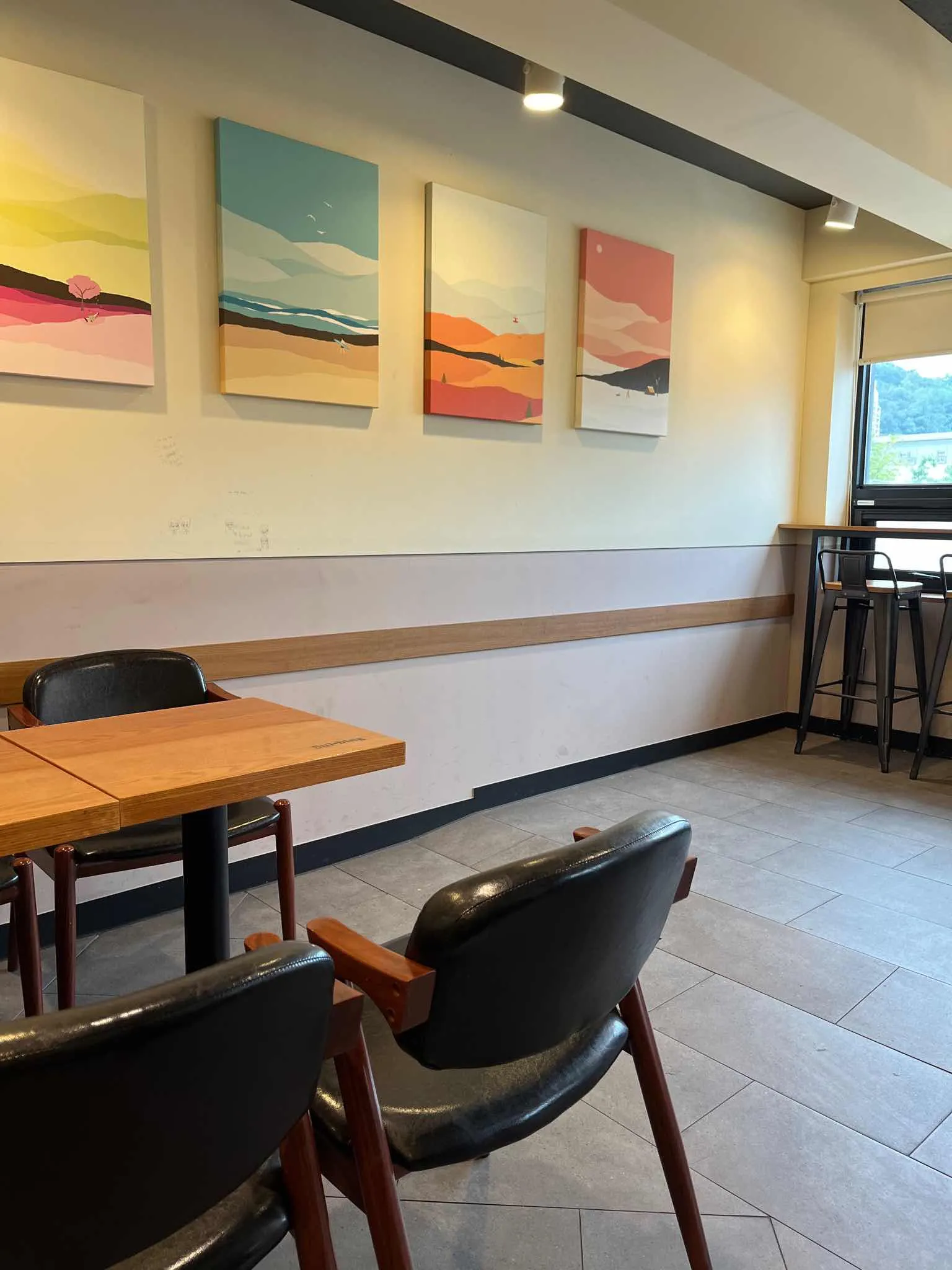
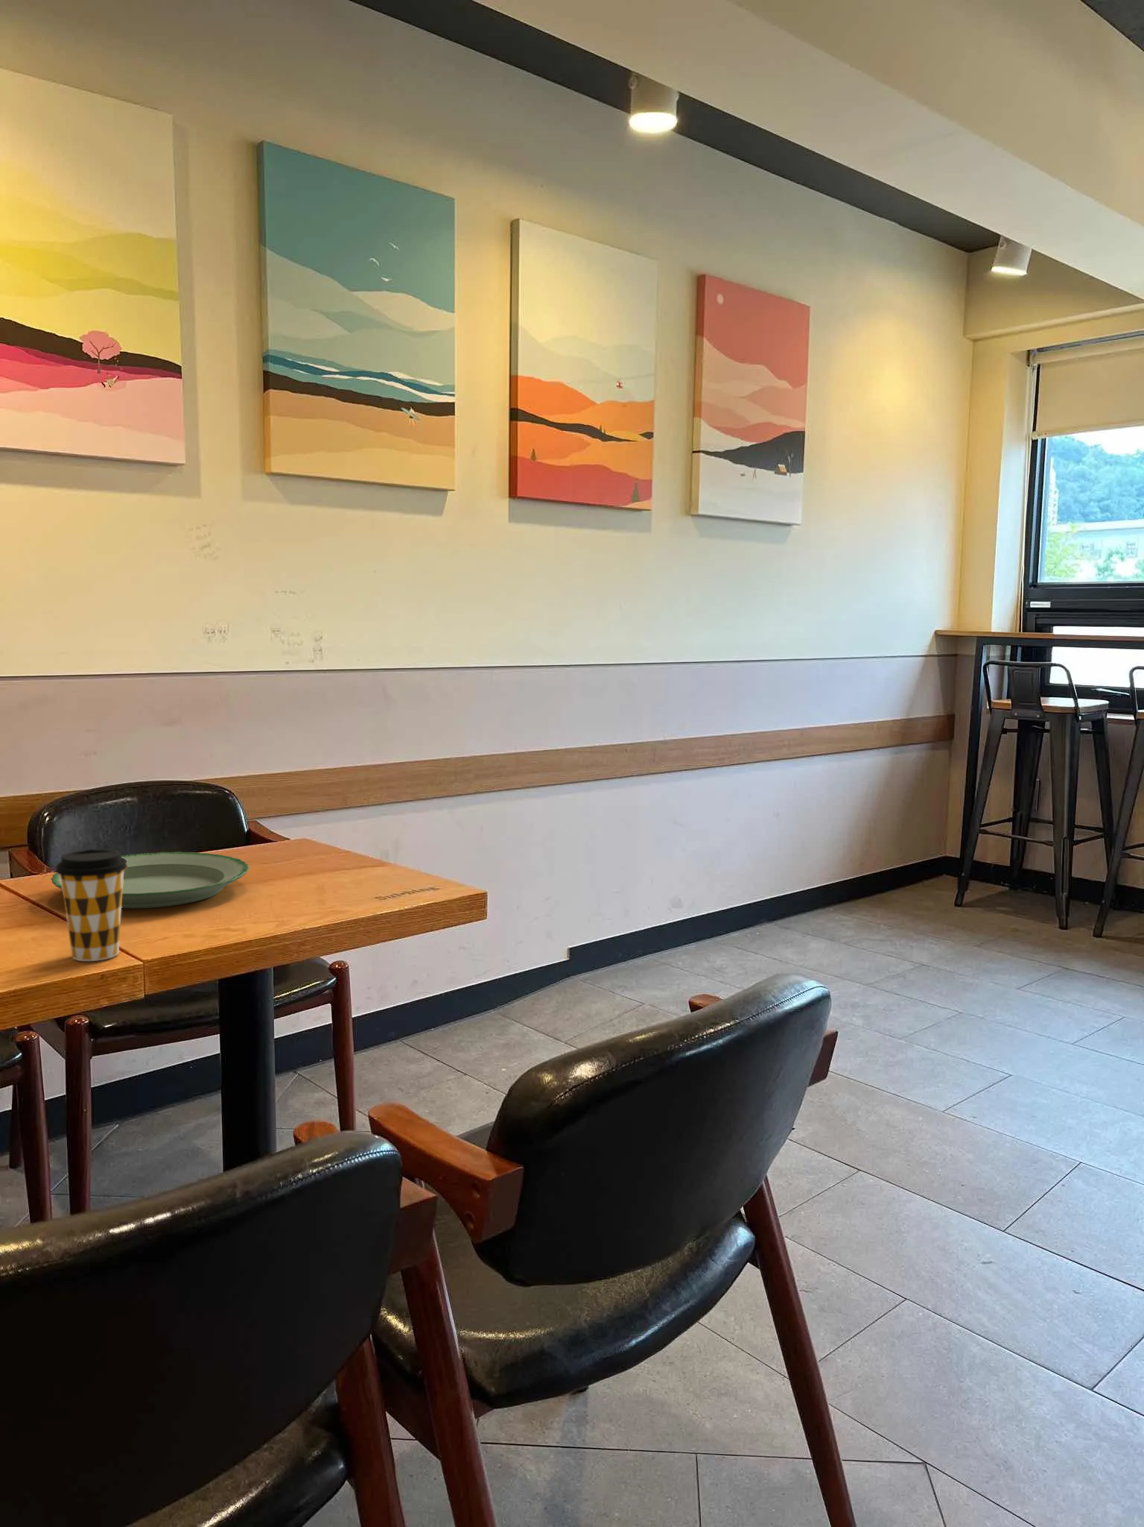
+ coffee cup [55,849,127,962]
+ plate [50,851,250,909]
